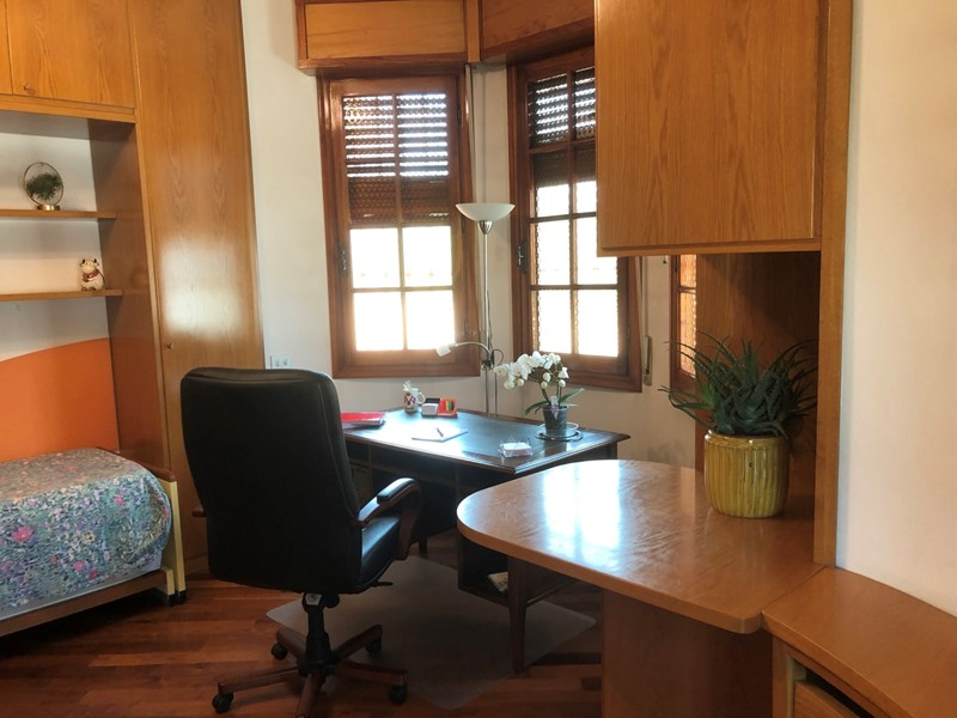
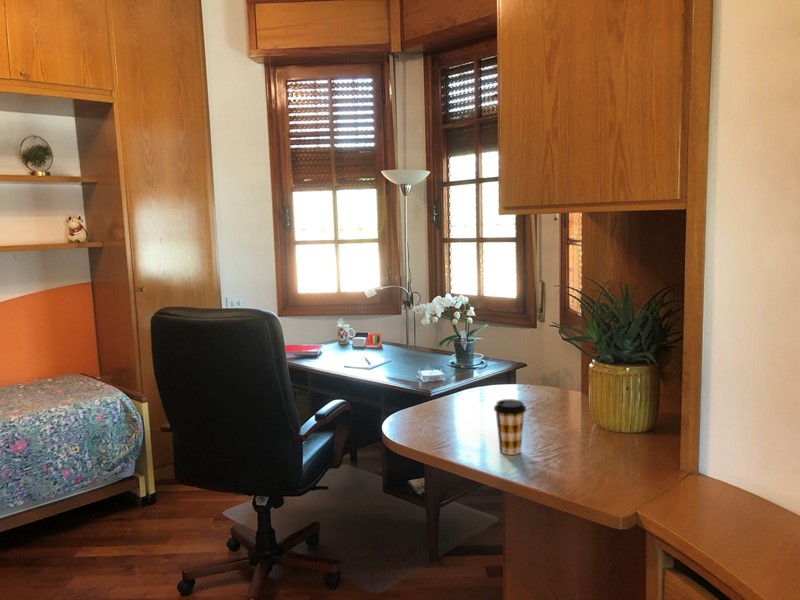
+ coffee cup [493,398,527,456]
